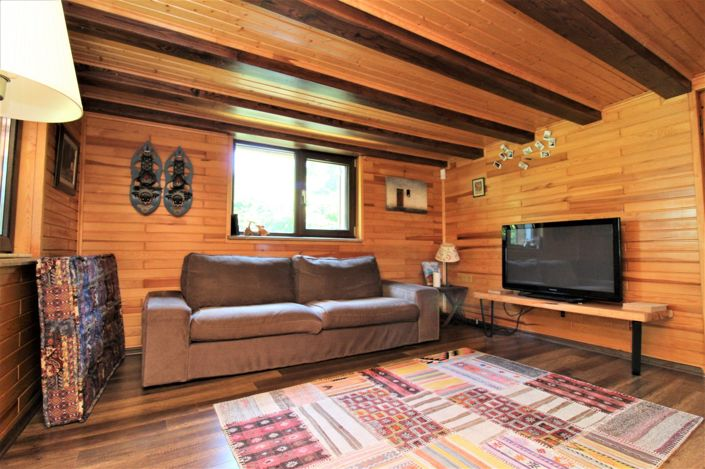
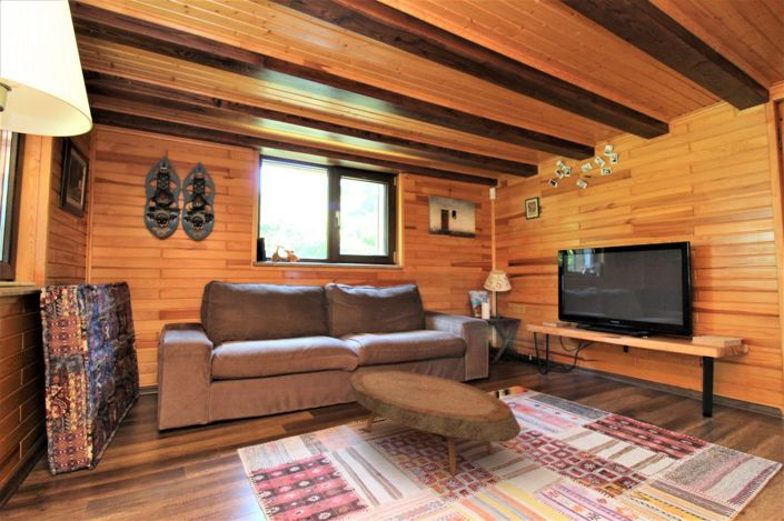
+ coffee table [349,370,522,477]
